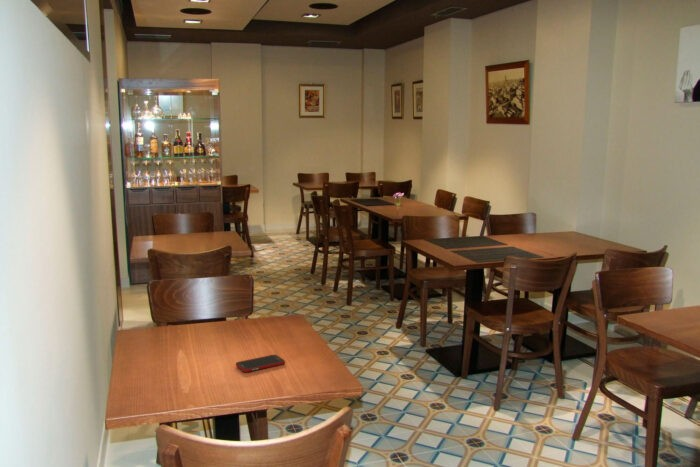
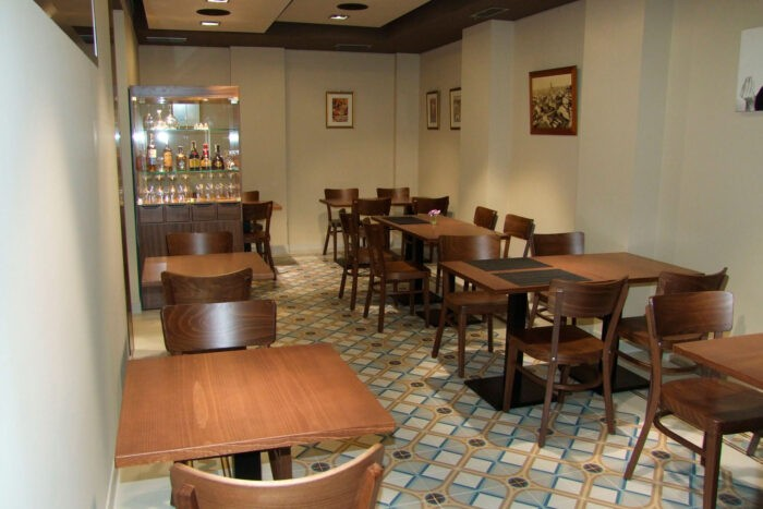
- cell phone [235,354,286,373]
